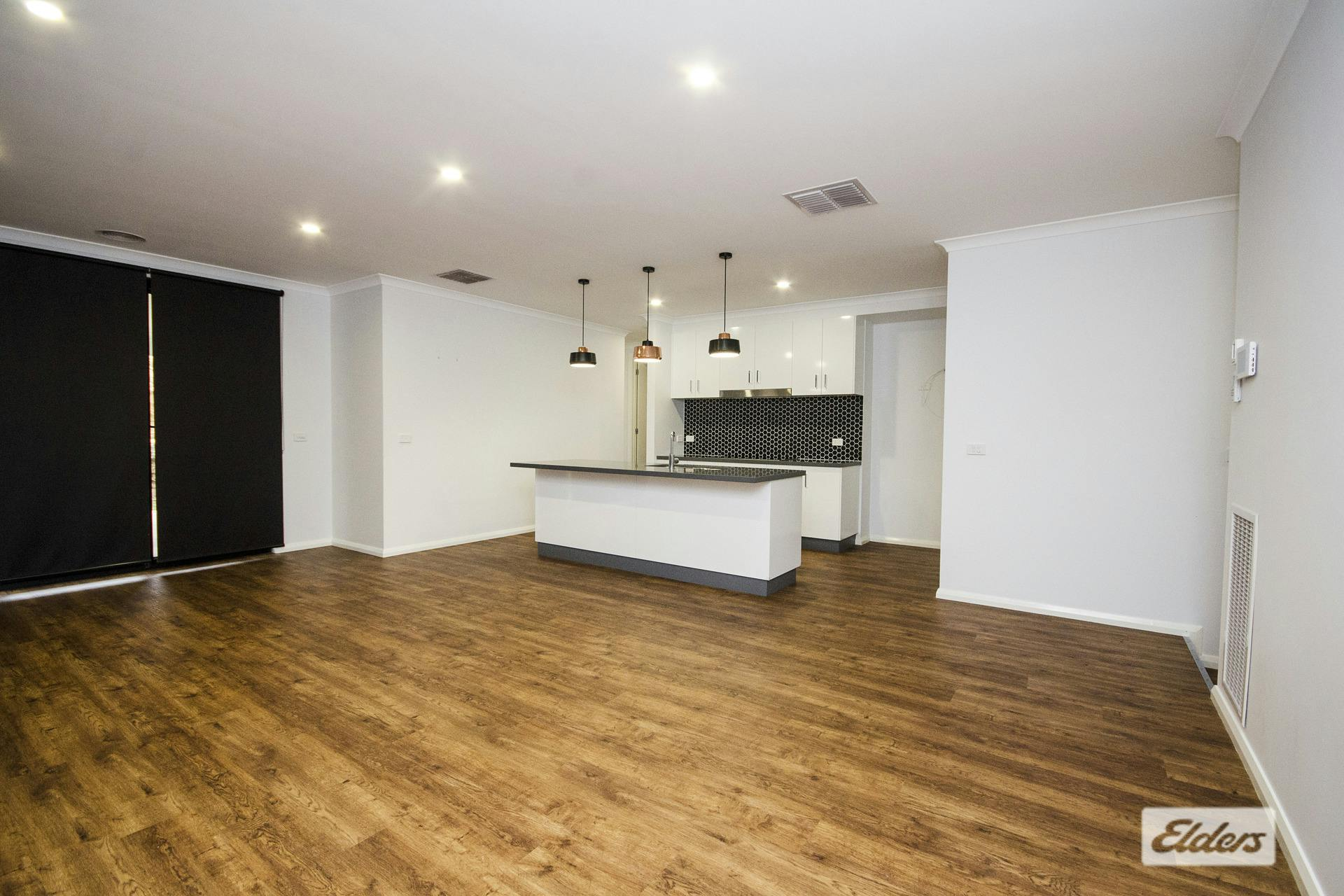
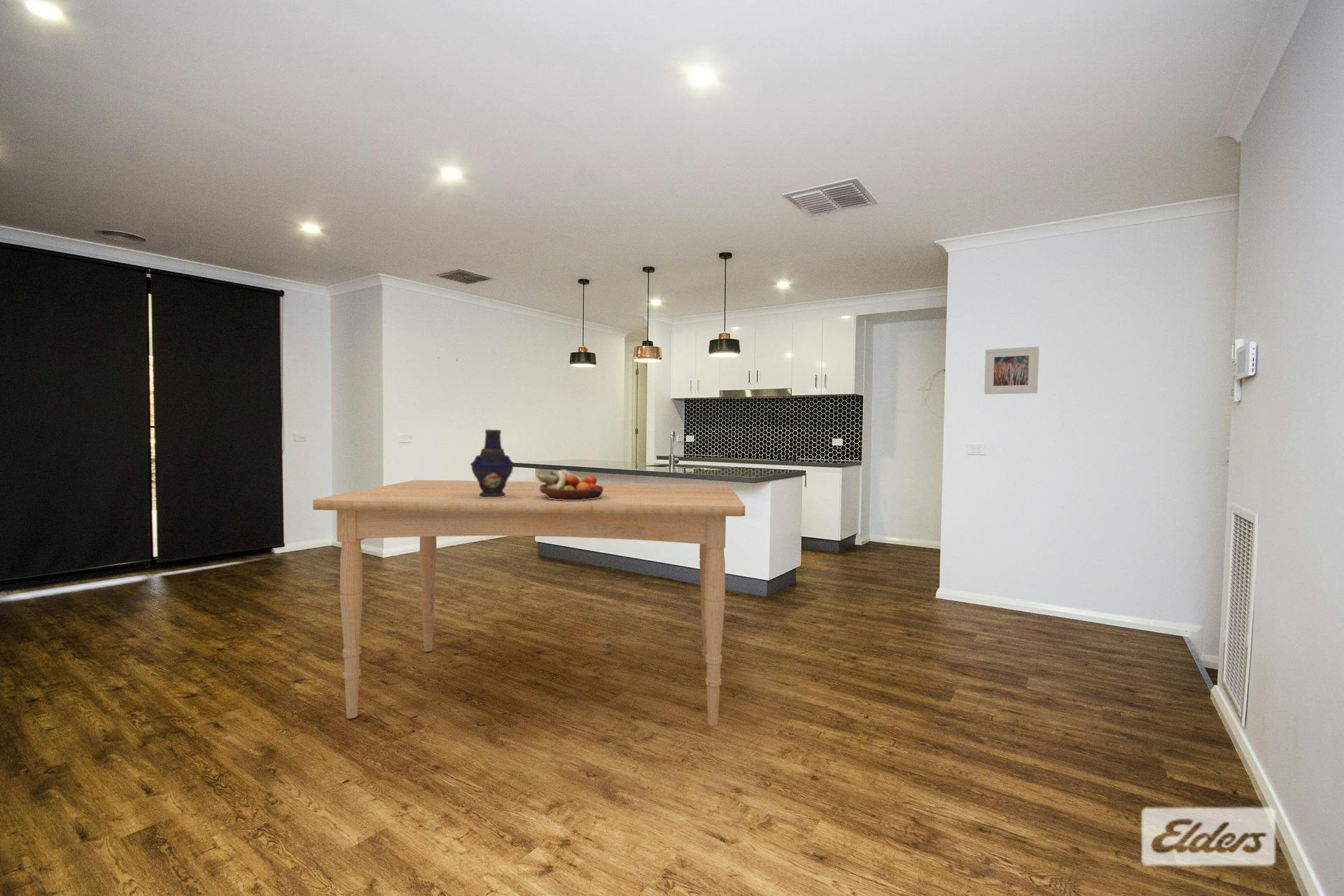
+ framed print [984,346,1040,395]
+ fruit bowl [536,469,603,500]
+ dining table [312,479,745,727]
+ vase [470,429,515,498]
